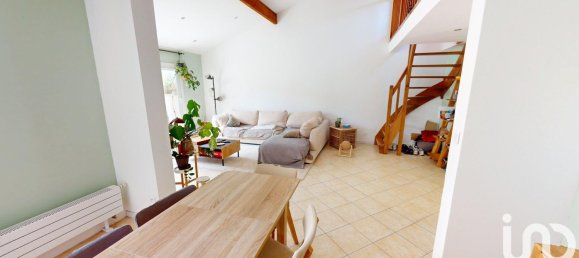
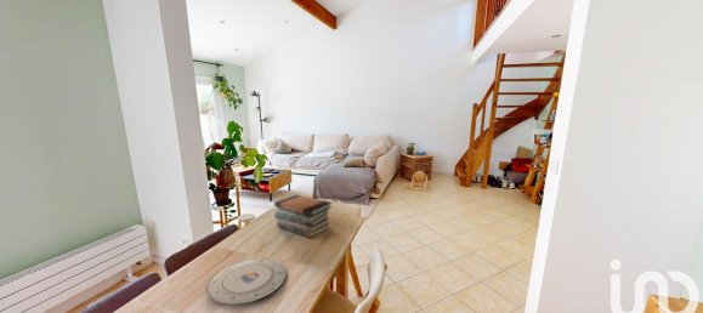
+ plate [205,257,287,306]
+ book stack [273,194,333,239]
